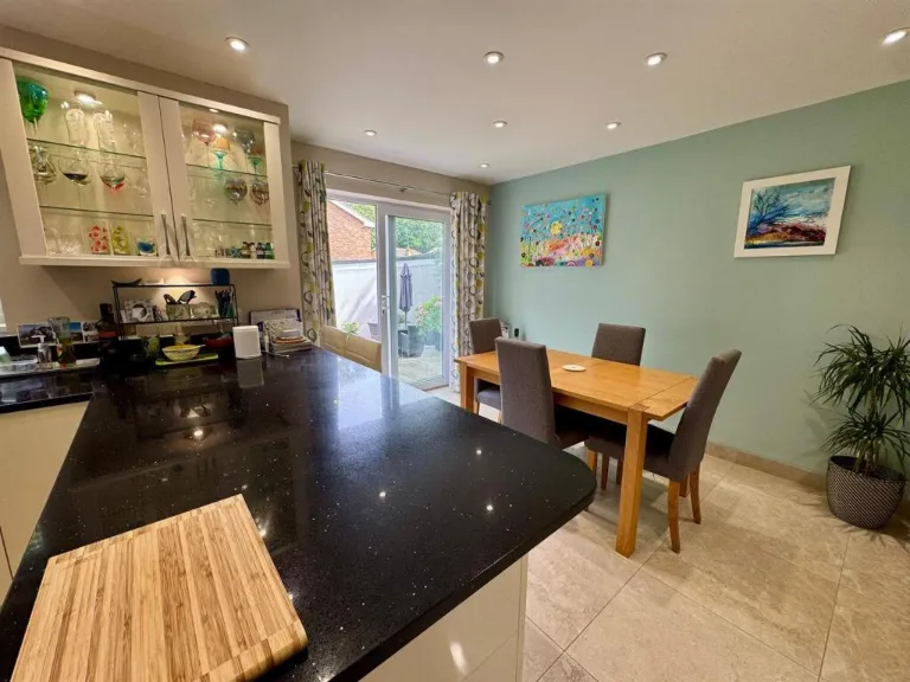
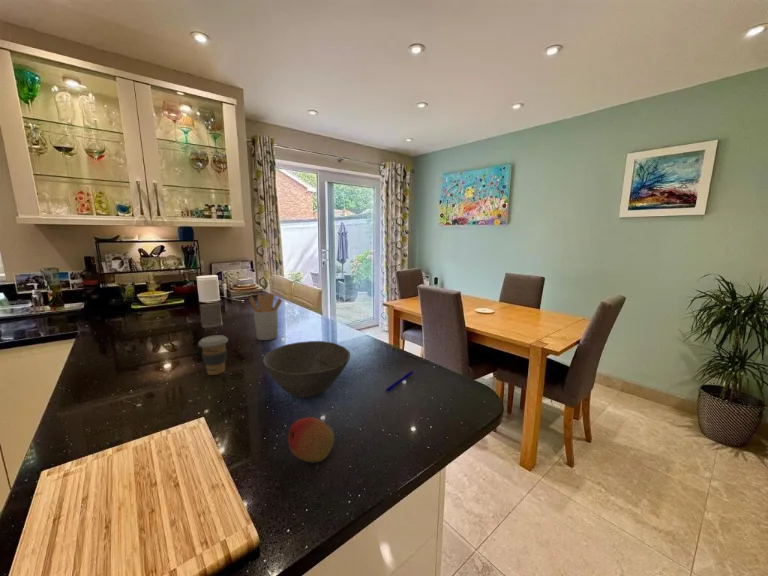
+ coffee cup [197,334,229,376]
+ fruit [287,416,335,463]
+ pen [385,370,414,392]
+ bowl [262,340,351,399]
+ utensil holder [248,293,283,341]
